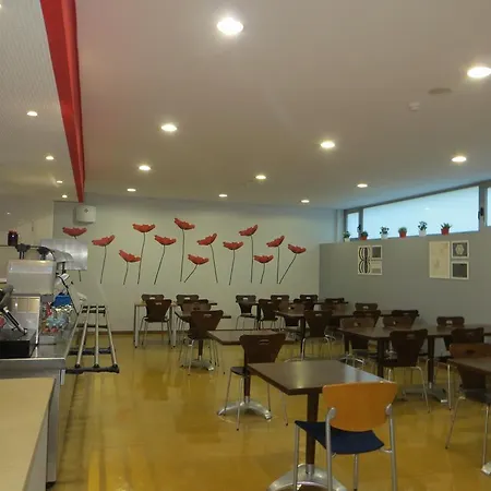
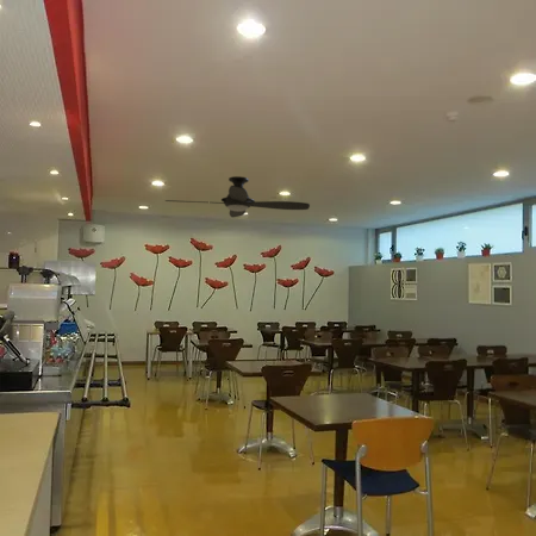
+ electric fan [164,175,311,218]
